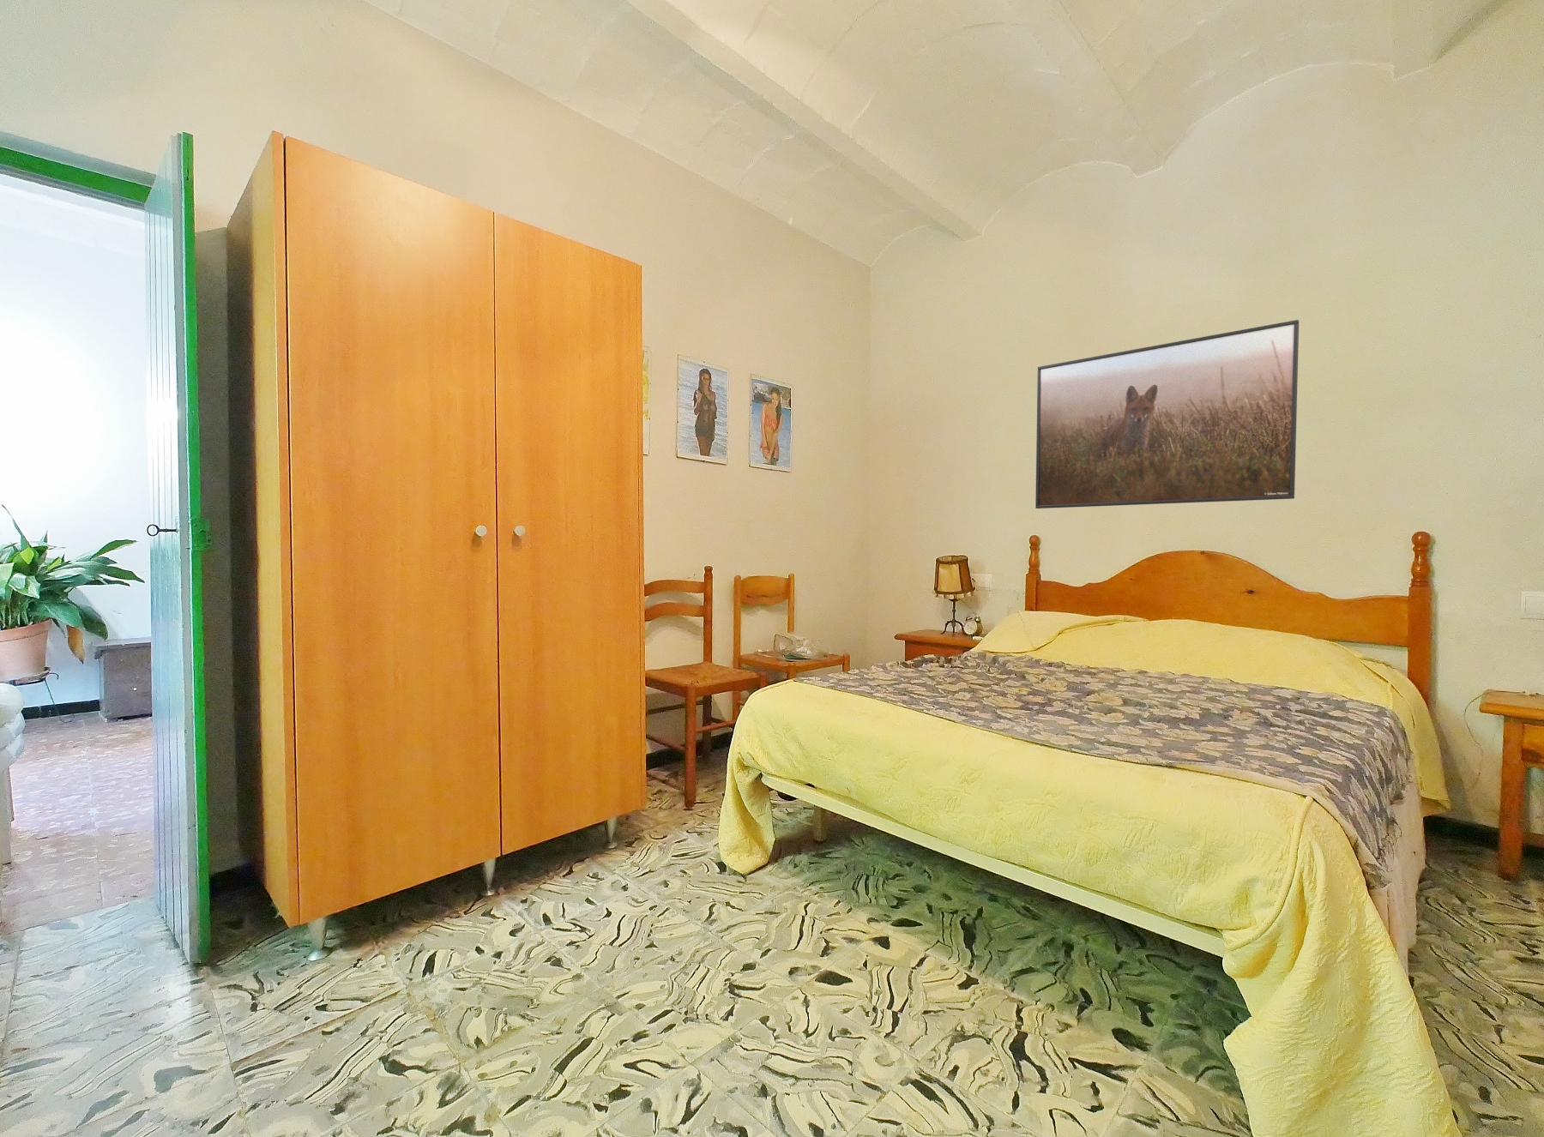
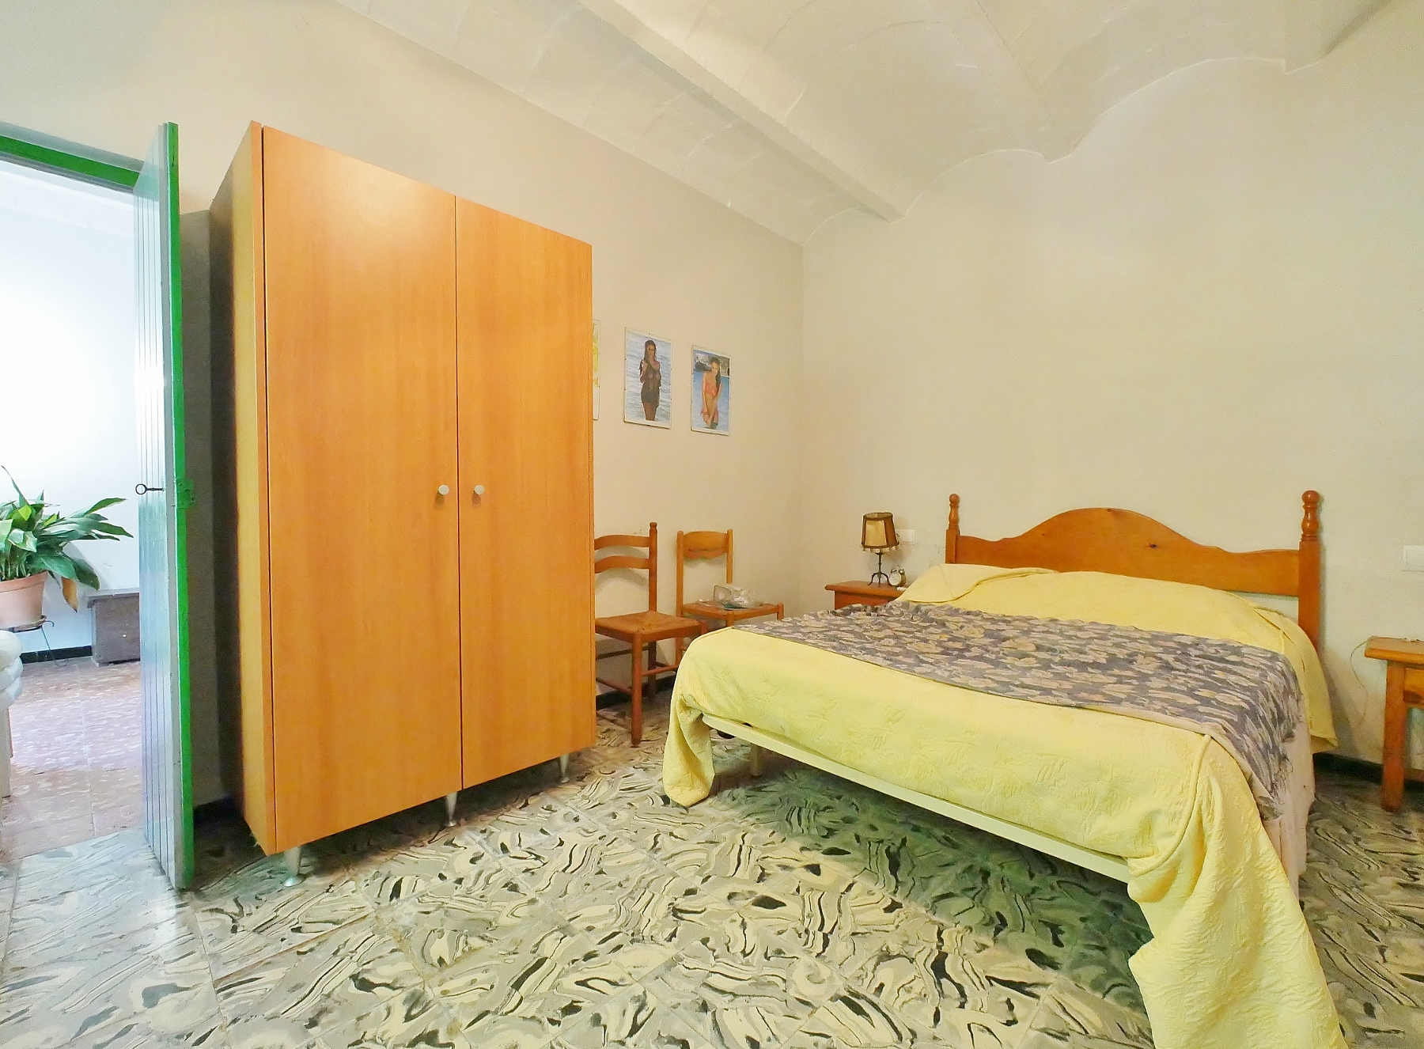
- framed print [1035,319,1299,509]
